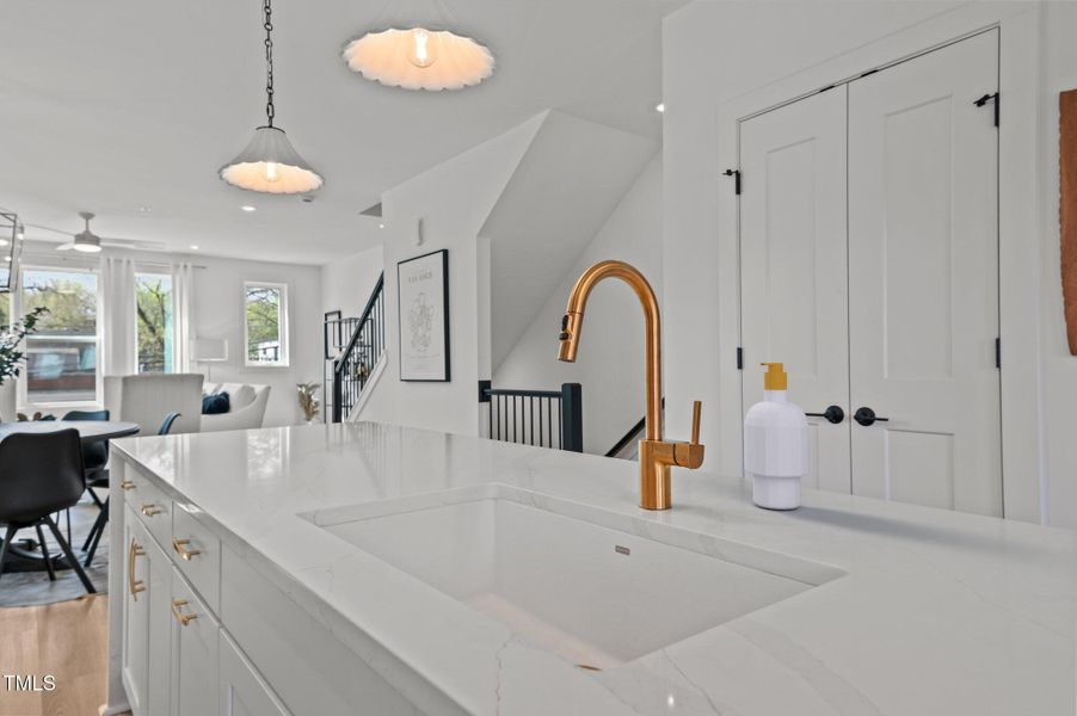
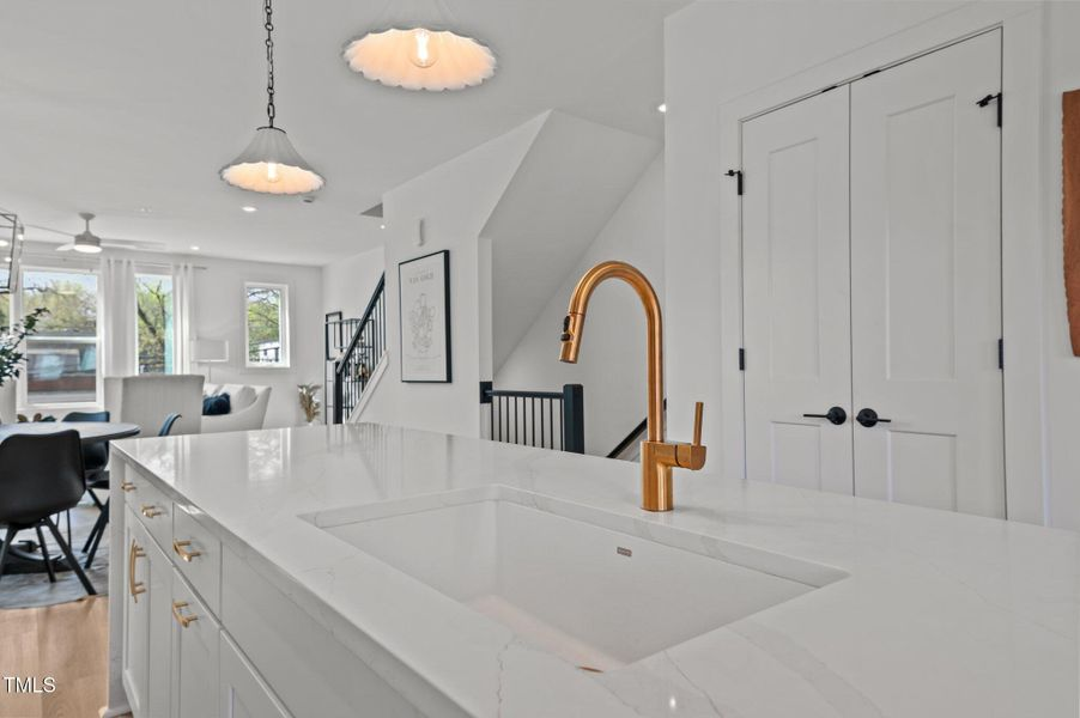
- soap bottle [743,362,811,511]
